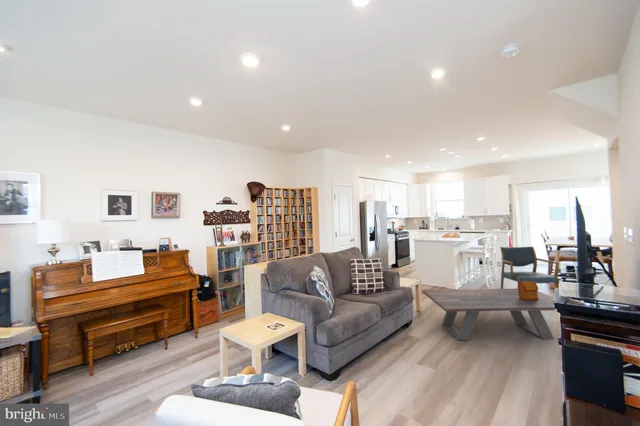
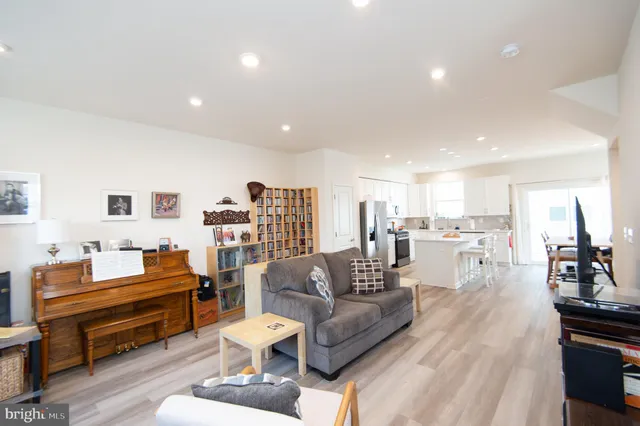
- decorative box [517,281,539,300]
- coffee table [421,287,556,341]
- armchair [499,246,561,289]
